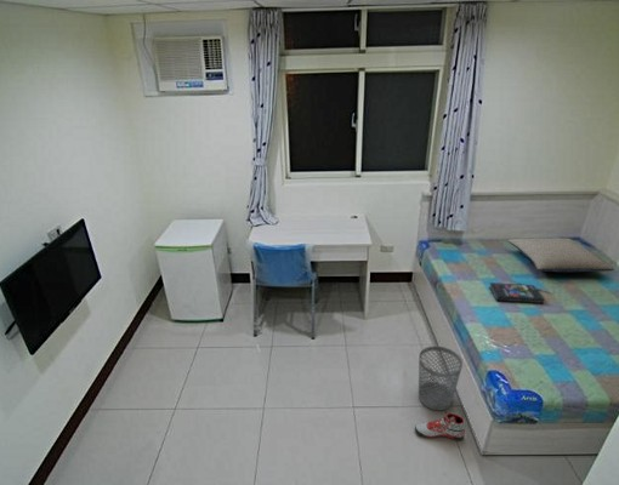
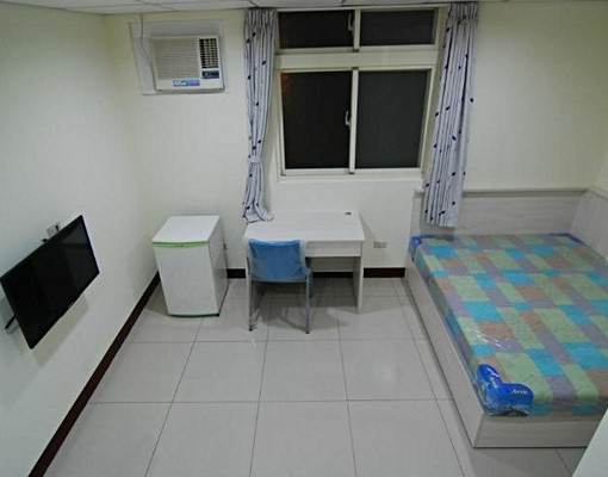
- book [488,281,545,304]
- sneaker [414,412,466,441]
- wastebasket [418,344,464,411]
- pillow [506,236,615,273]
